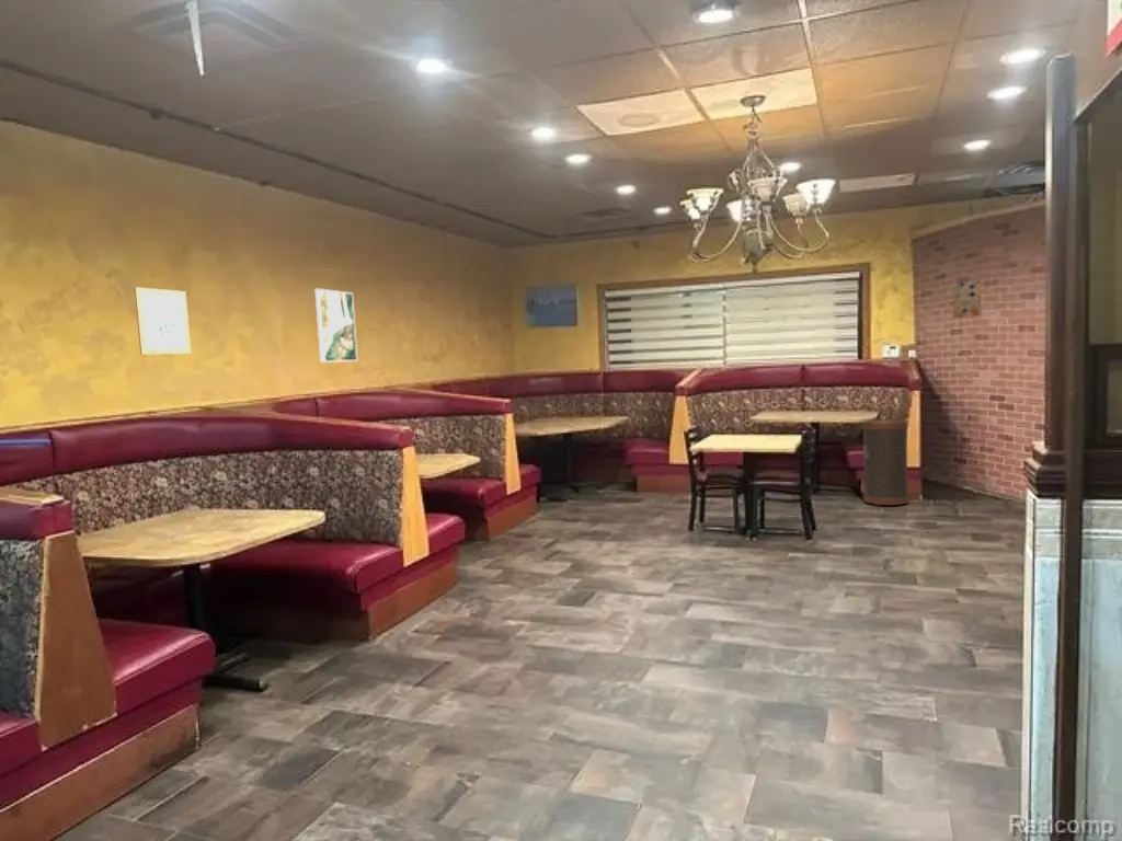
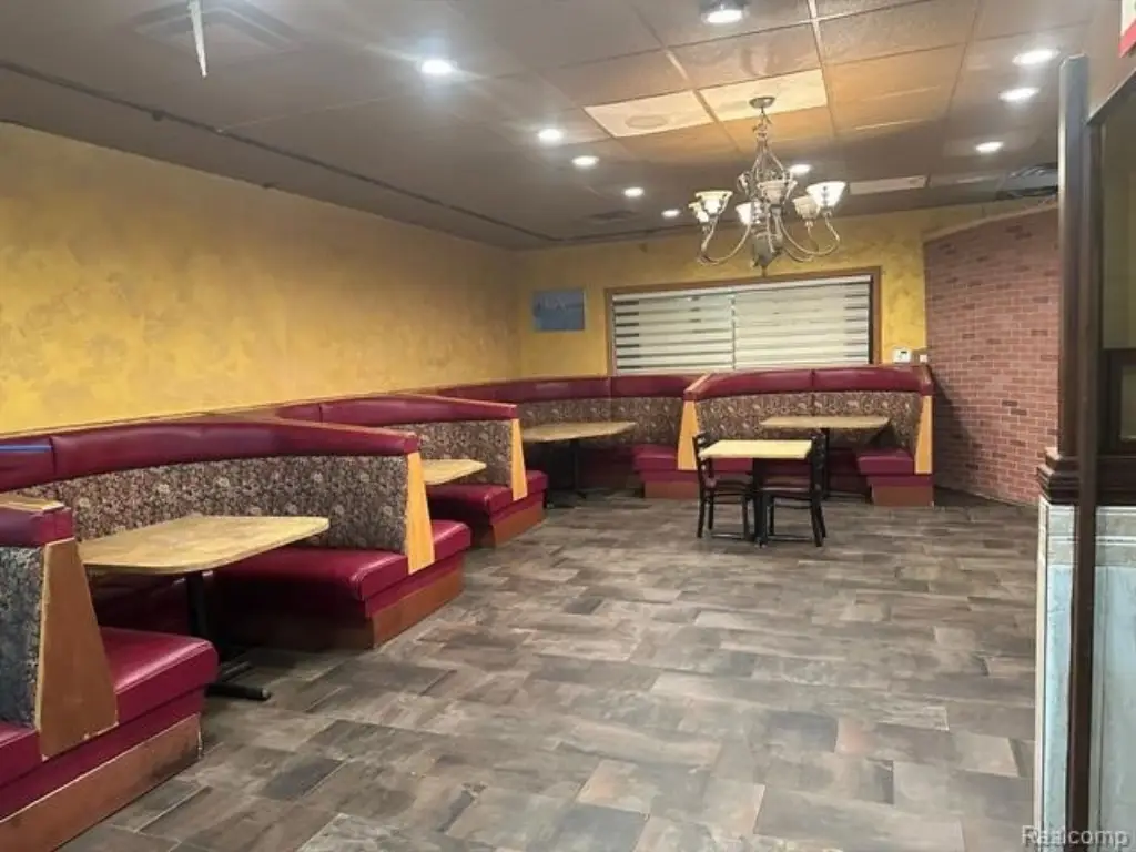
- trash can [861,418,909,507]
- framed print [314,288,358,364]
- wall art [134,286,192,355]
- wall art [952,279,982,319]
